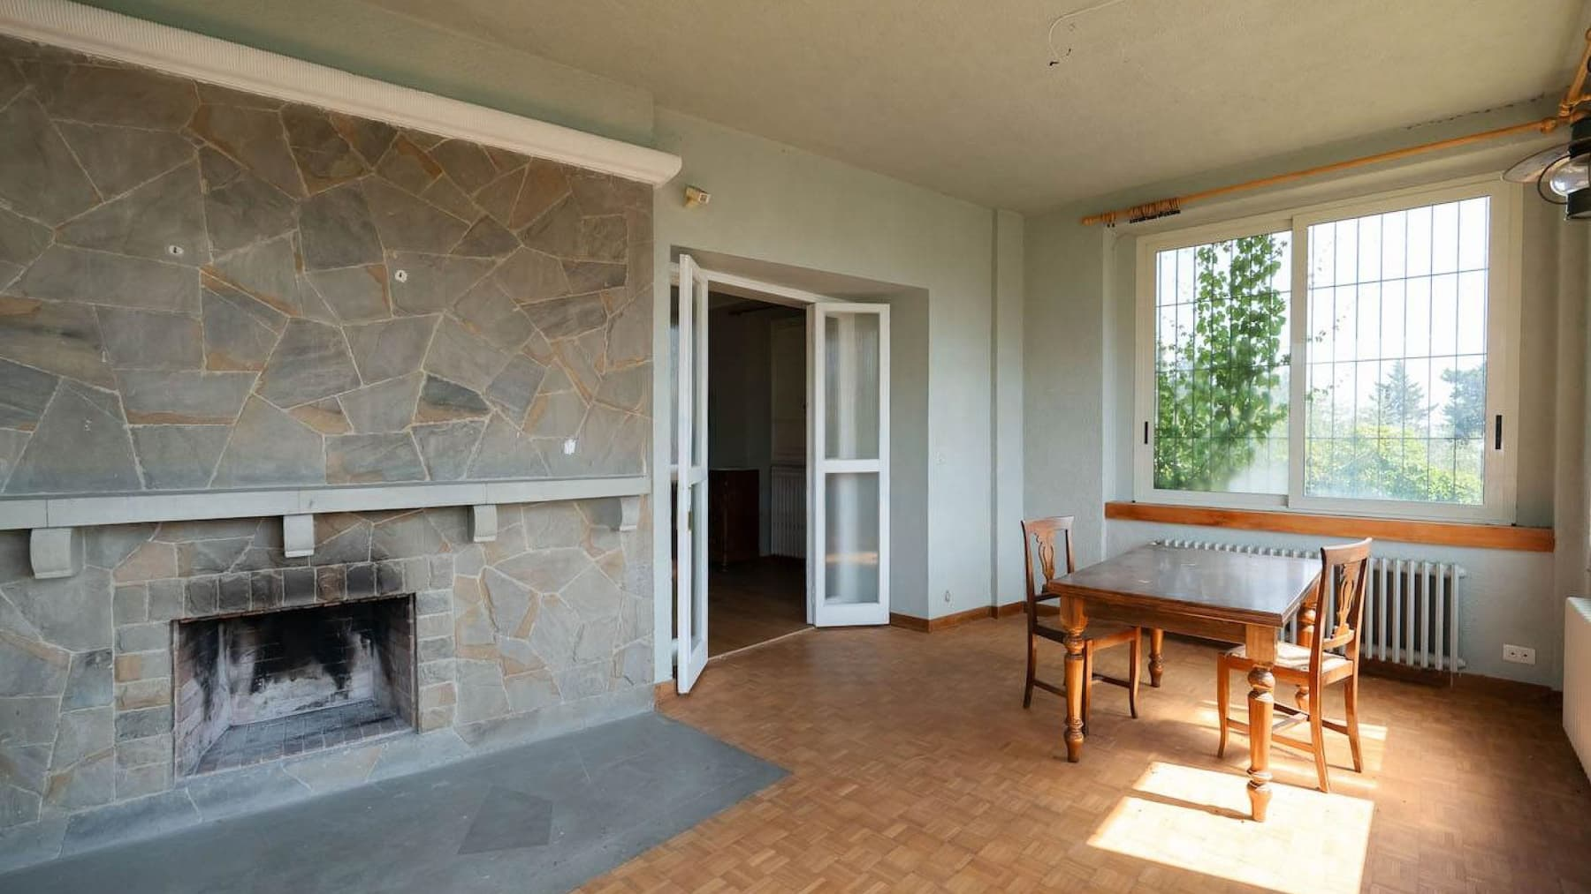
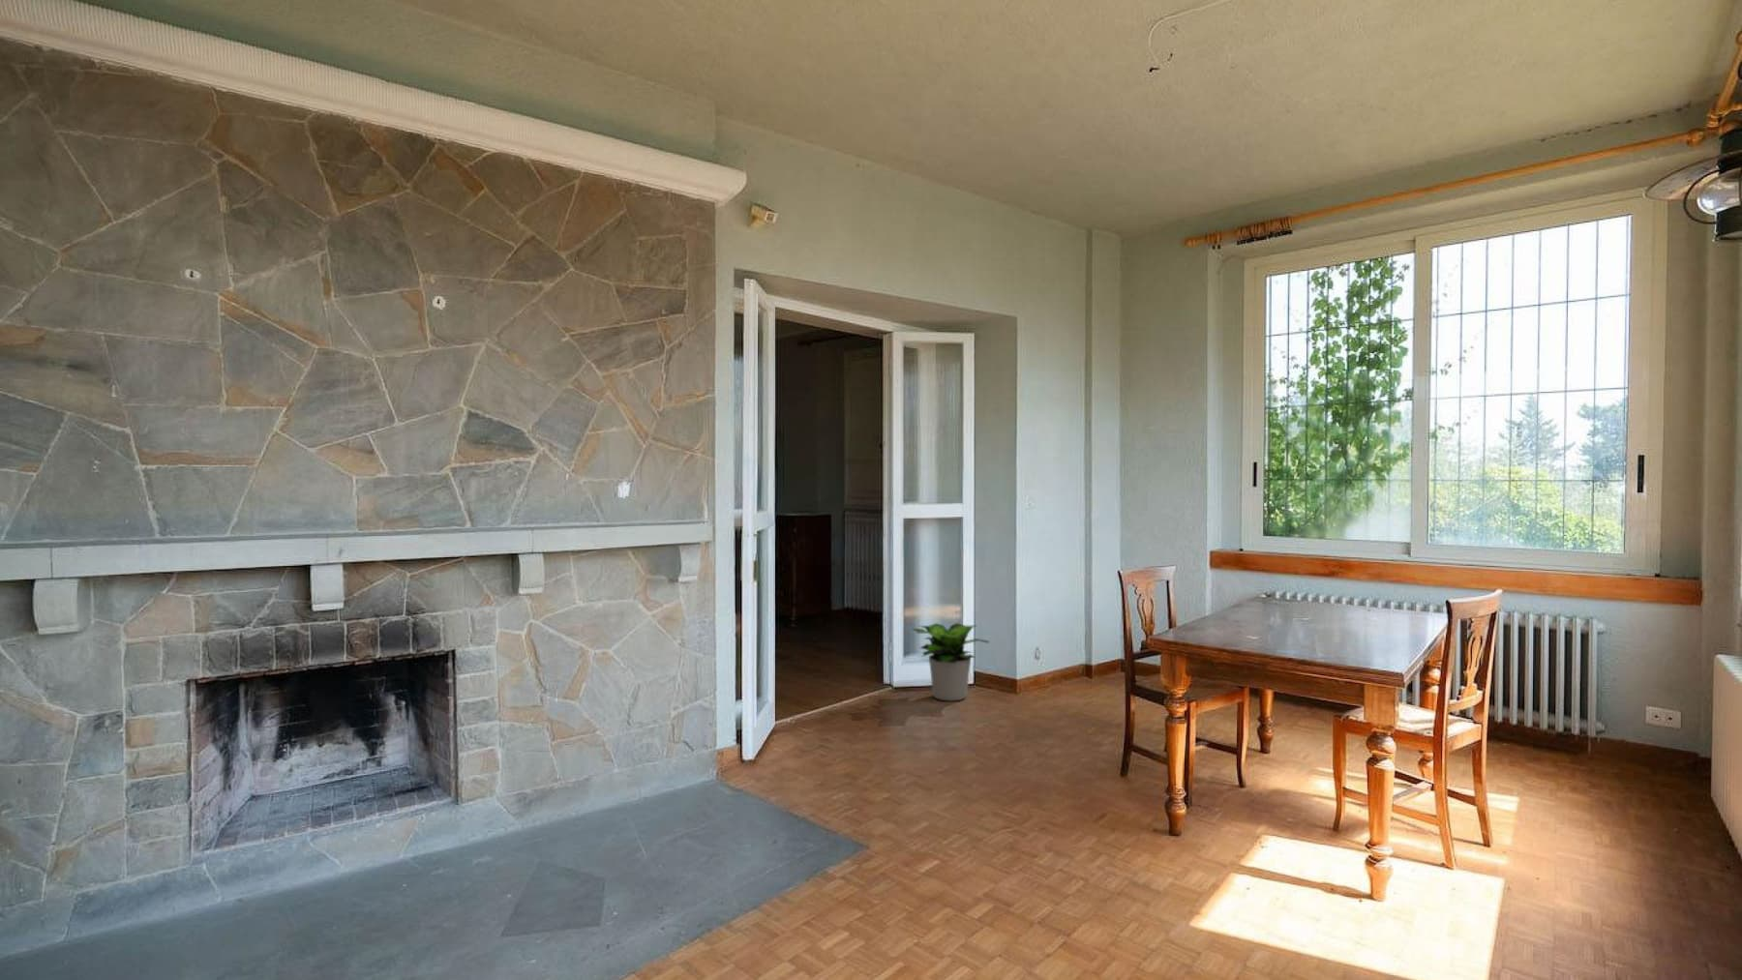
+ potted plant [912,622,989,702]
